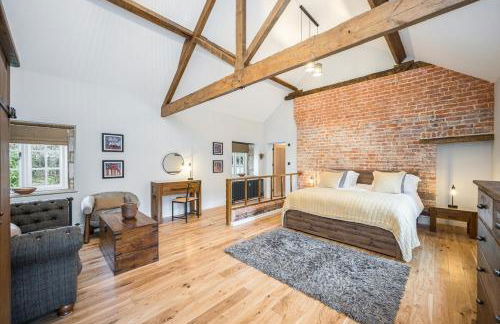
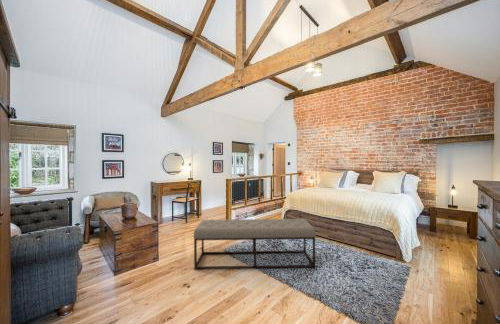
+ bench [193,218,317,271]
